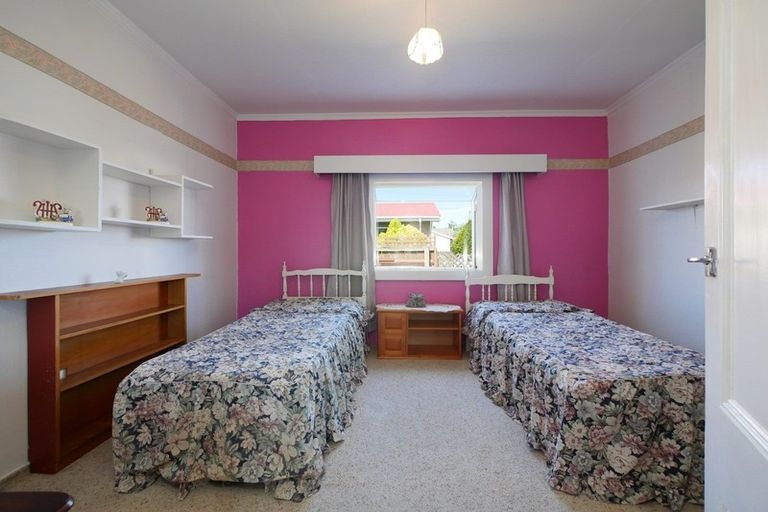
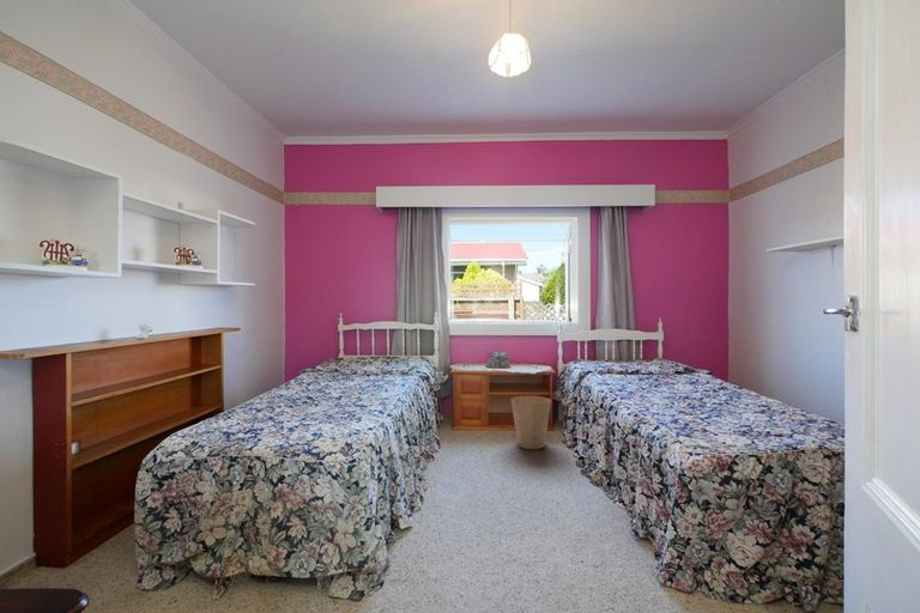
+ trash can [510,395,552,450]
